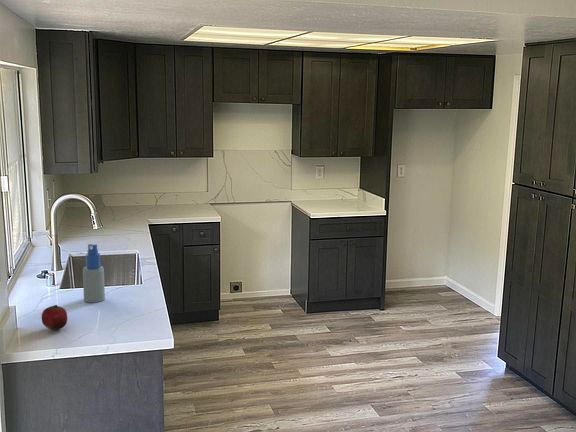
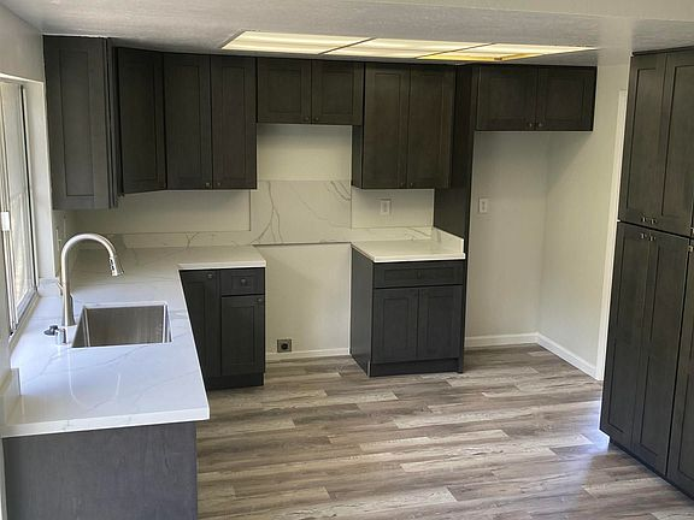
- spray bottle [82,243,106,303]
- fruit [41,304,68,330]
